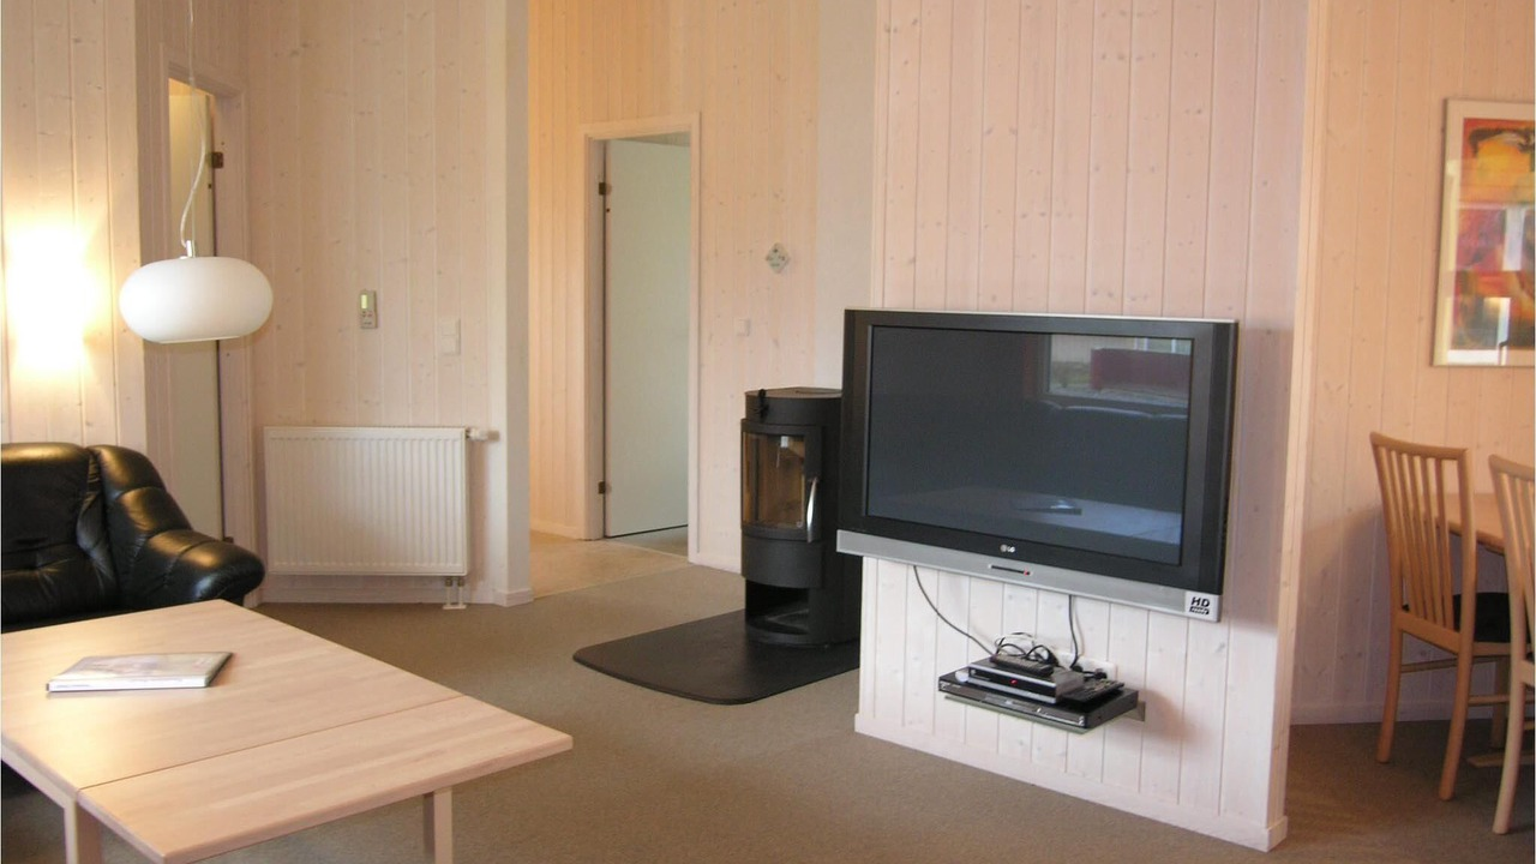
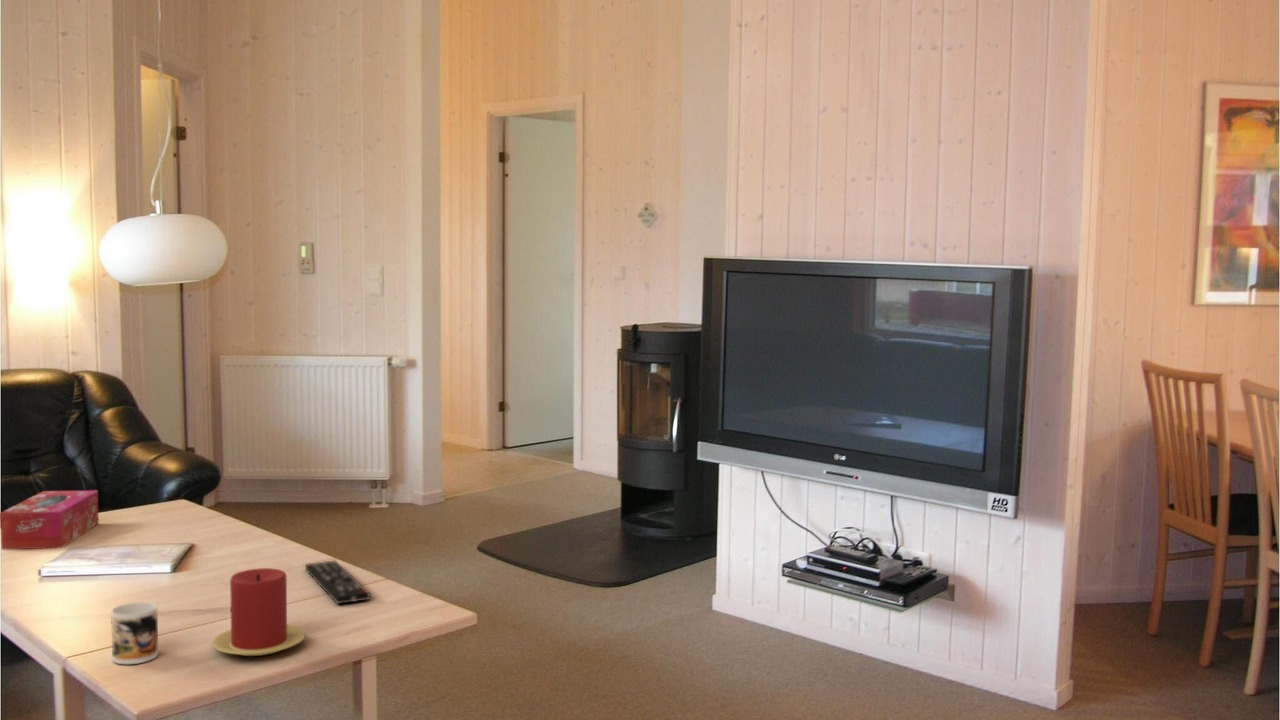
+ tissue box [0,489,100,550]
+ candle [211,567,306,657]
+ mug [110,601,159,665]
+ remote control [304,560,371,605]
